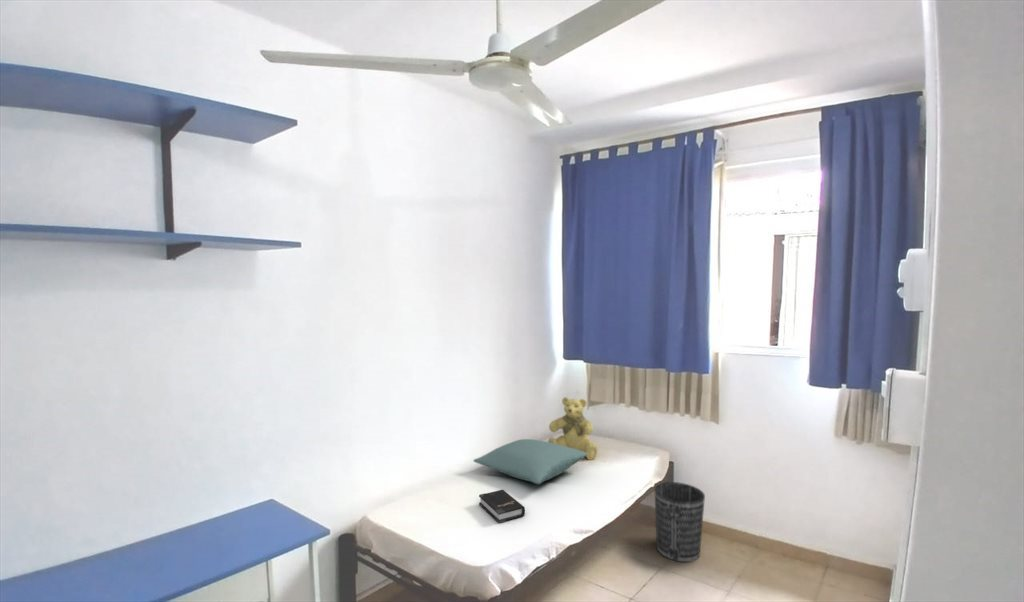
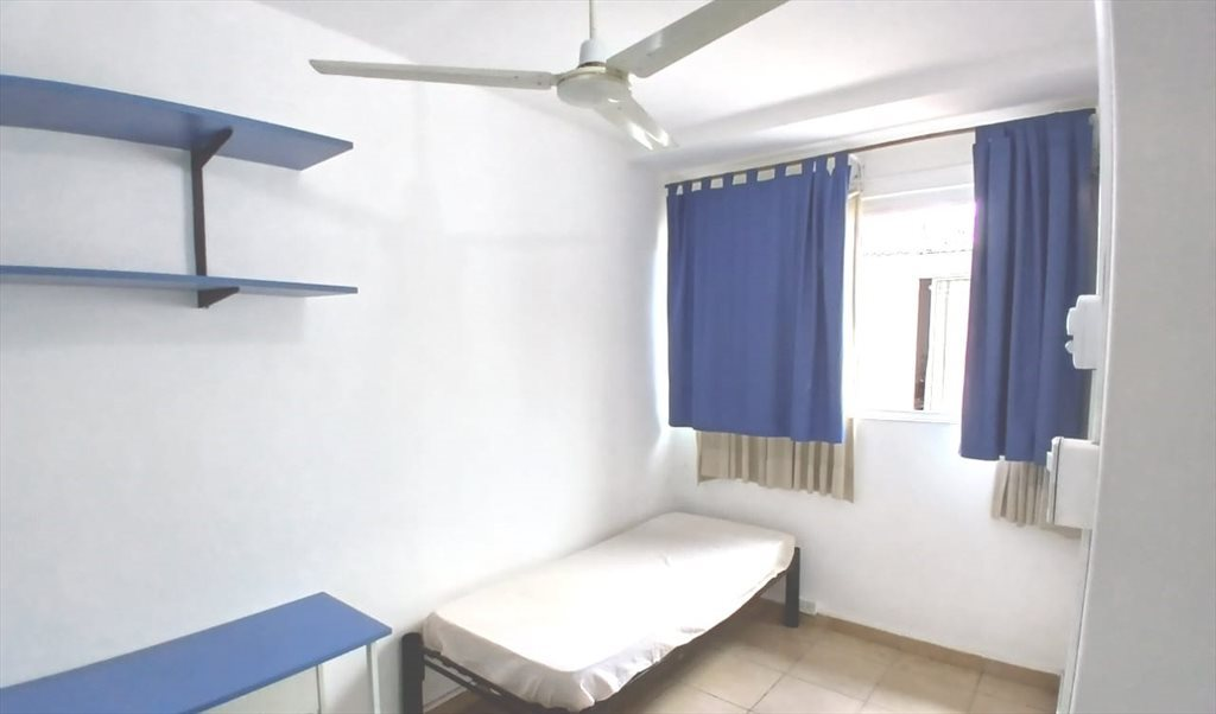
- teddy bear [547,396,599,461]
- pillow [472,438,587,485]
- hardback book [478,489,526,524]
- wastebasket [653,481,706,563]
